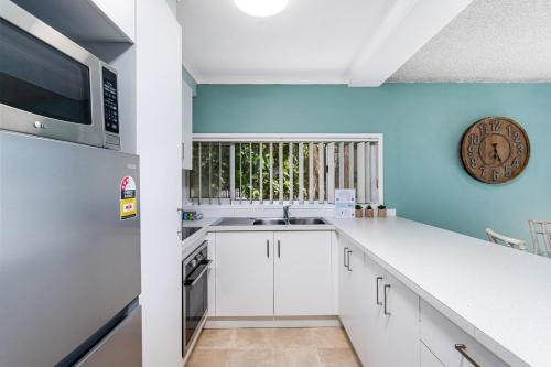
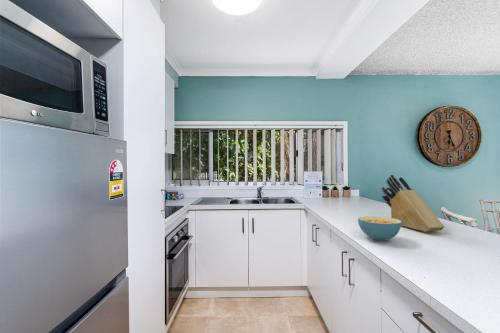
+ cereal bowl [357,215,402,242]
+ knife block [380,174,445,233]
